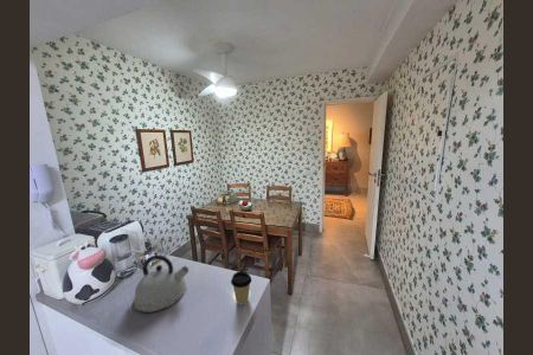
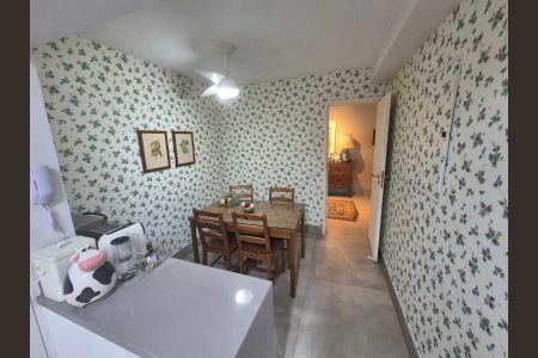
- coffee cup [230,270,252,306]
- kettle [133,254,190,314]
